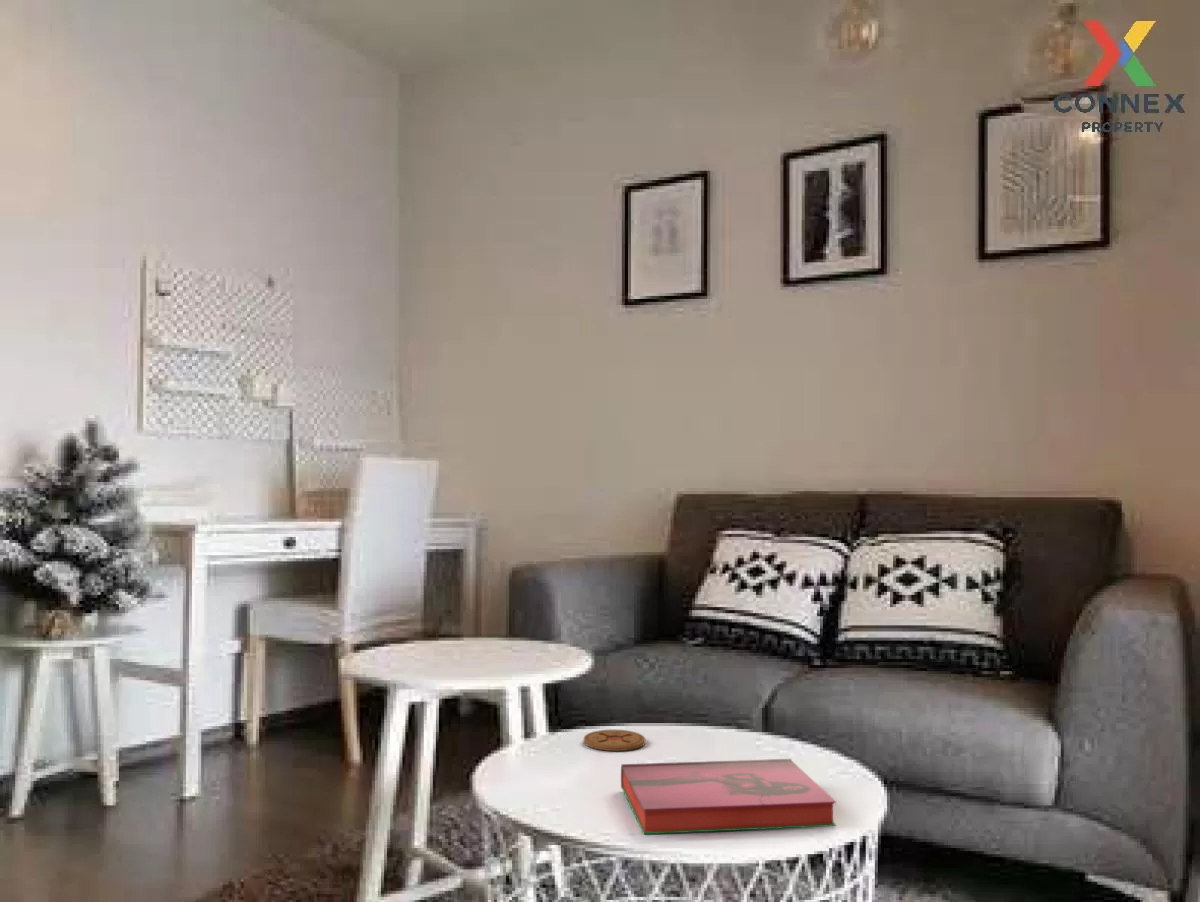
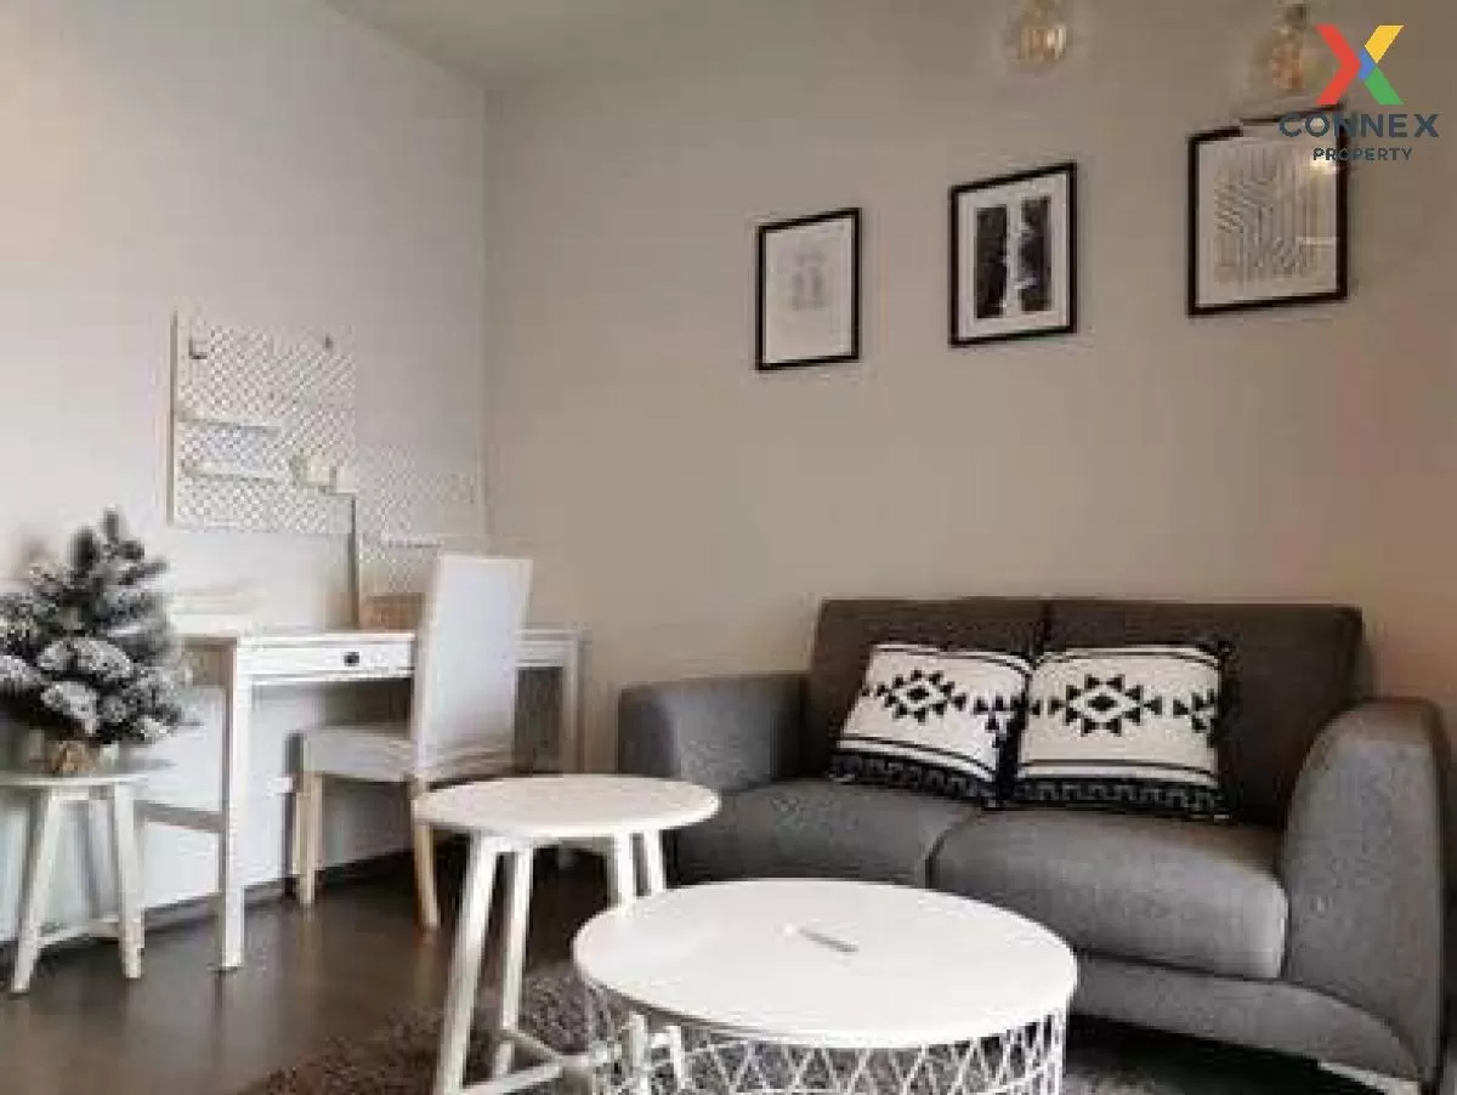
- hardback book [620,758,837,835]
- coaster [583,729,646,752]
